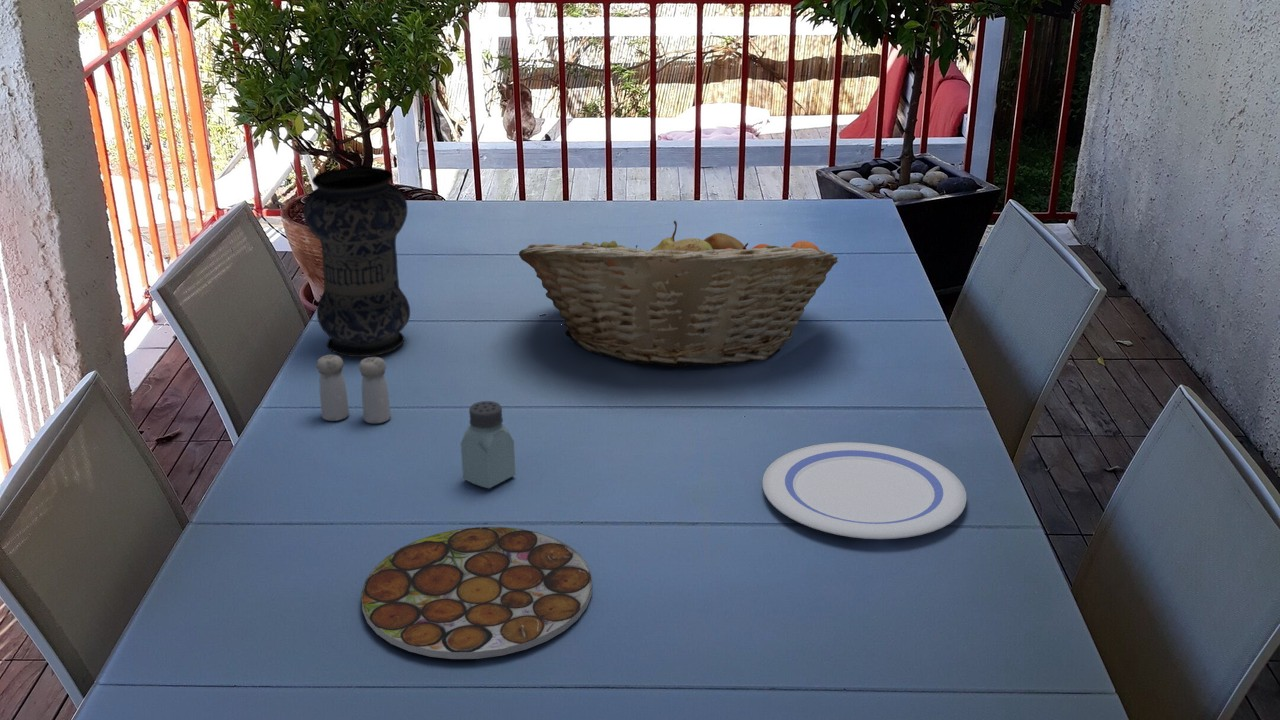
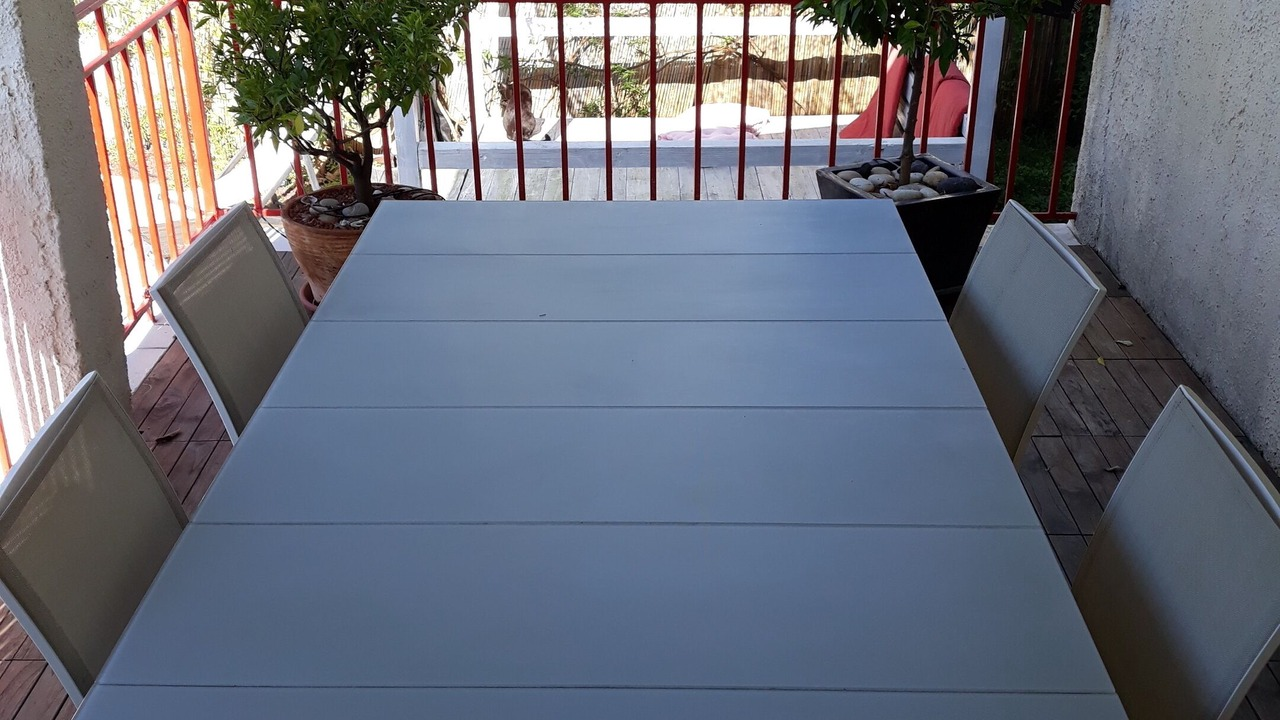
- plate [762,441,967,540]
- fruit basket [518,220,839,369]
- salt and pepper shaker [315,354,392,424]
- saltshaker [460,400,517,489]
- vase [303,166,411,358]
- plate [361,526,593,660]
